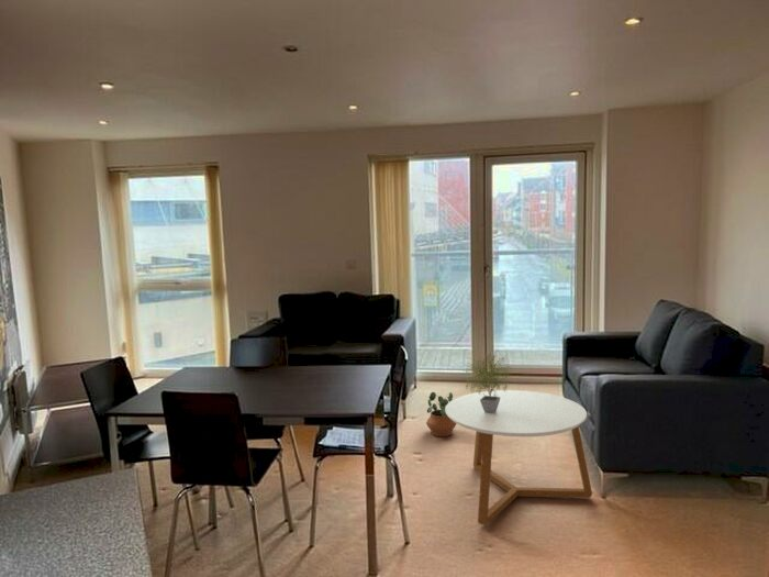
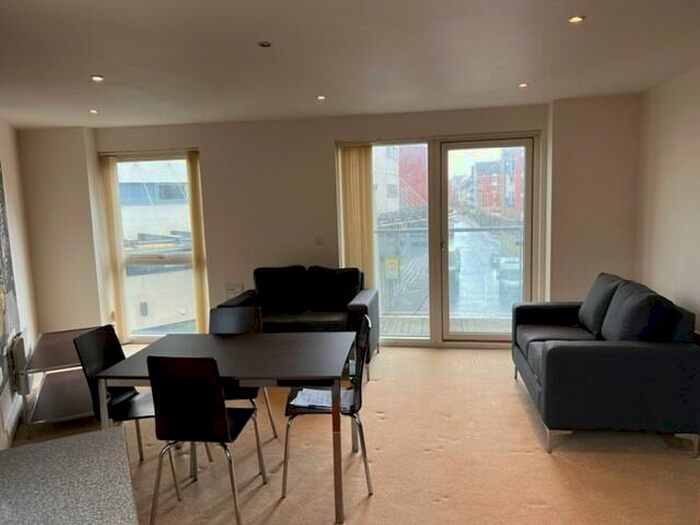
- potted plant [462,348,515,413]
- potted plant [425,391,457,437]
- coffee table [445,389,593,526]
